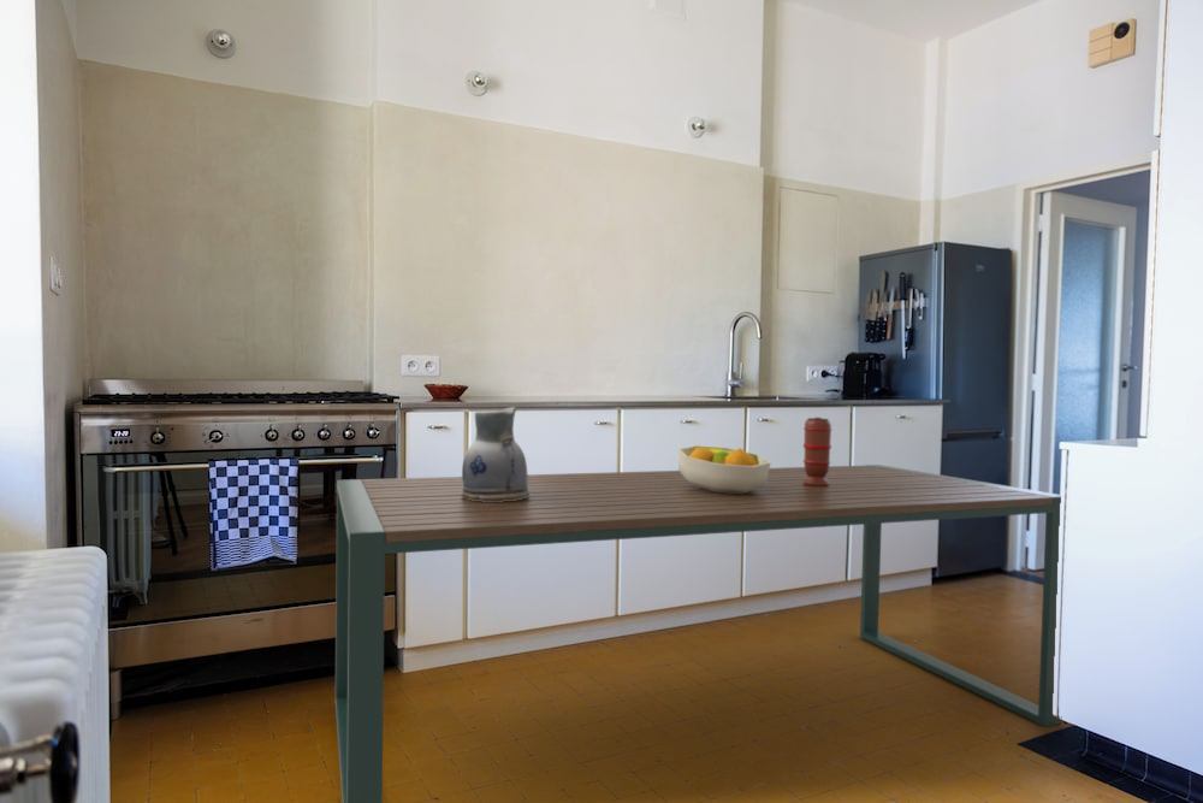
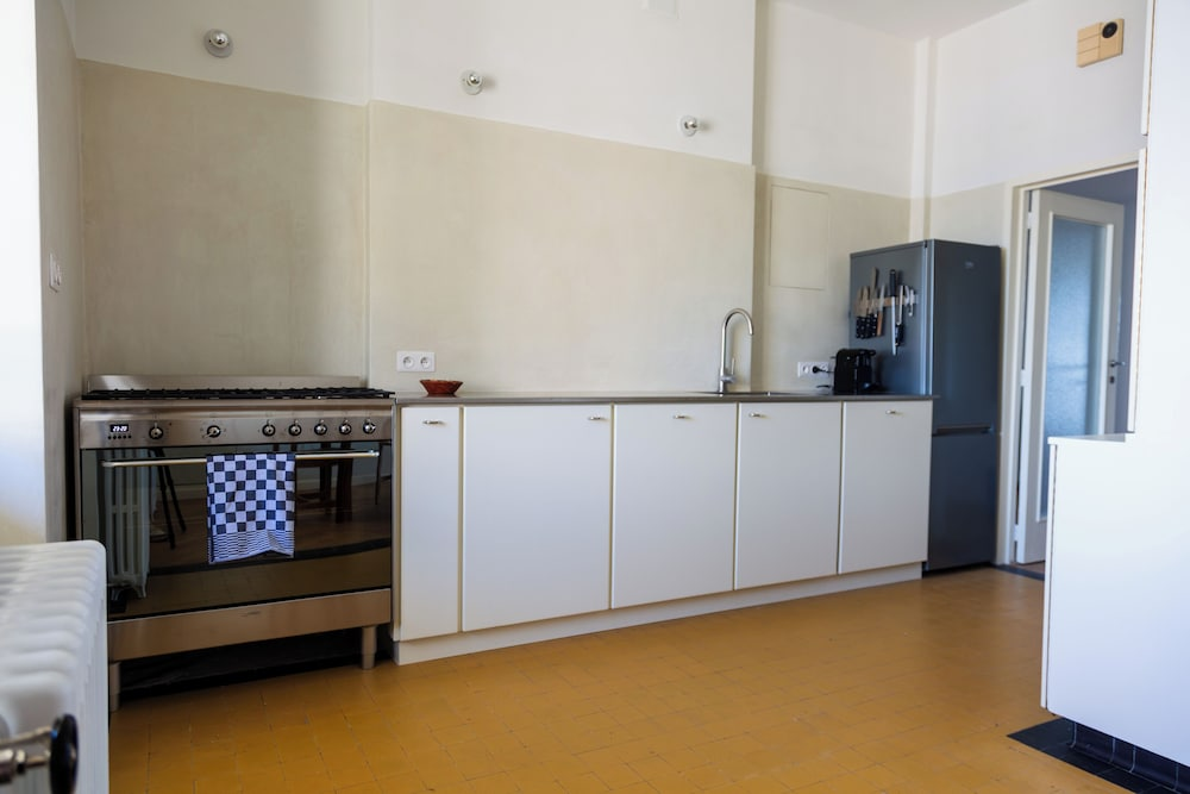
- dining table [334,464,1062,803]
- ceramic pitcher [461,406,531,502]
- fruit bowl [676,444,772,494]
- spice grinder [802,417,834,486]
